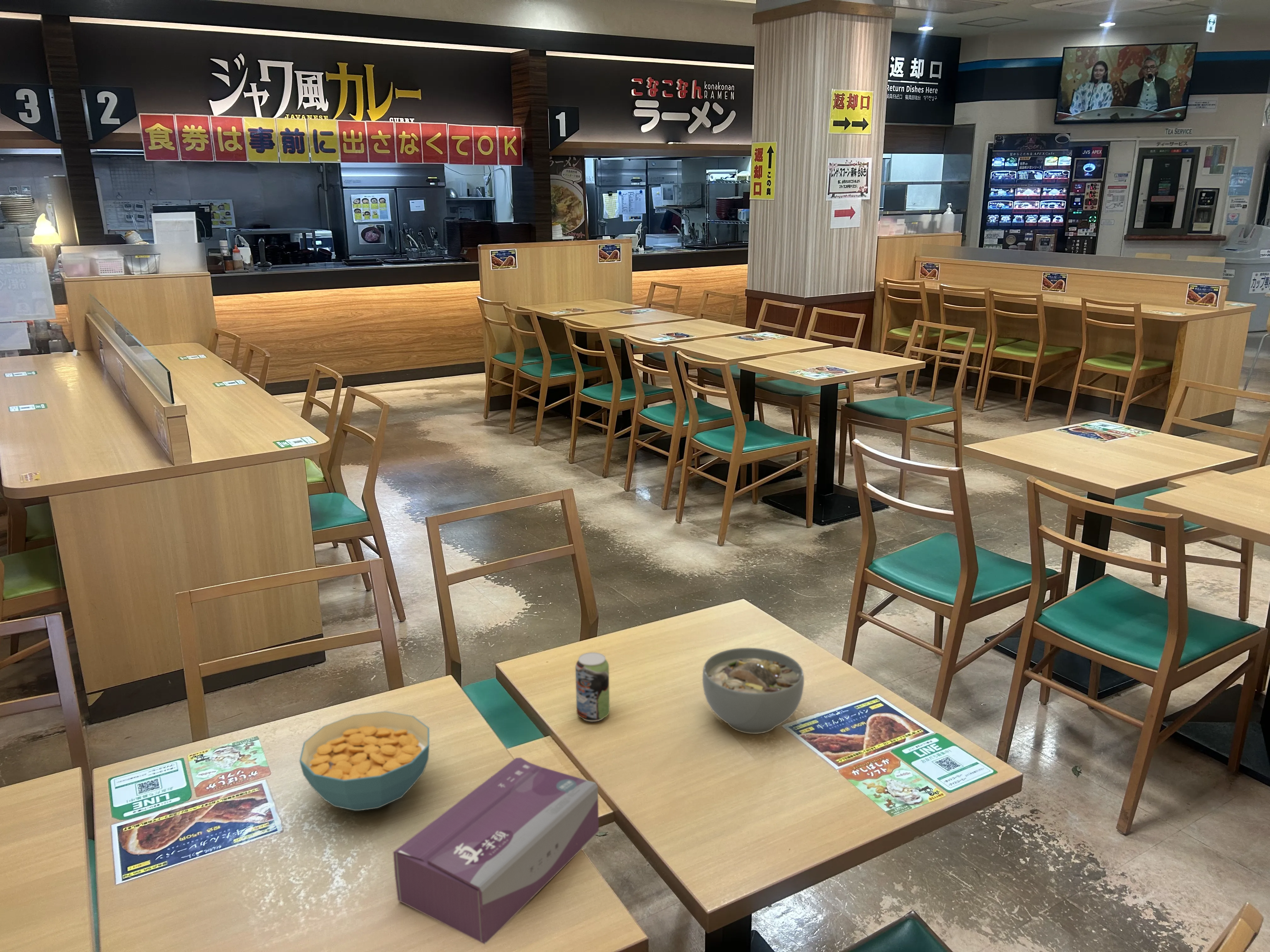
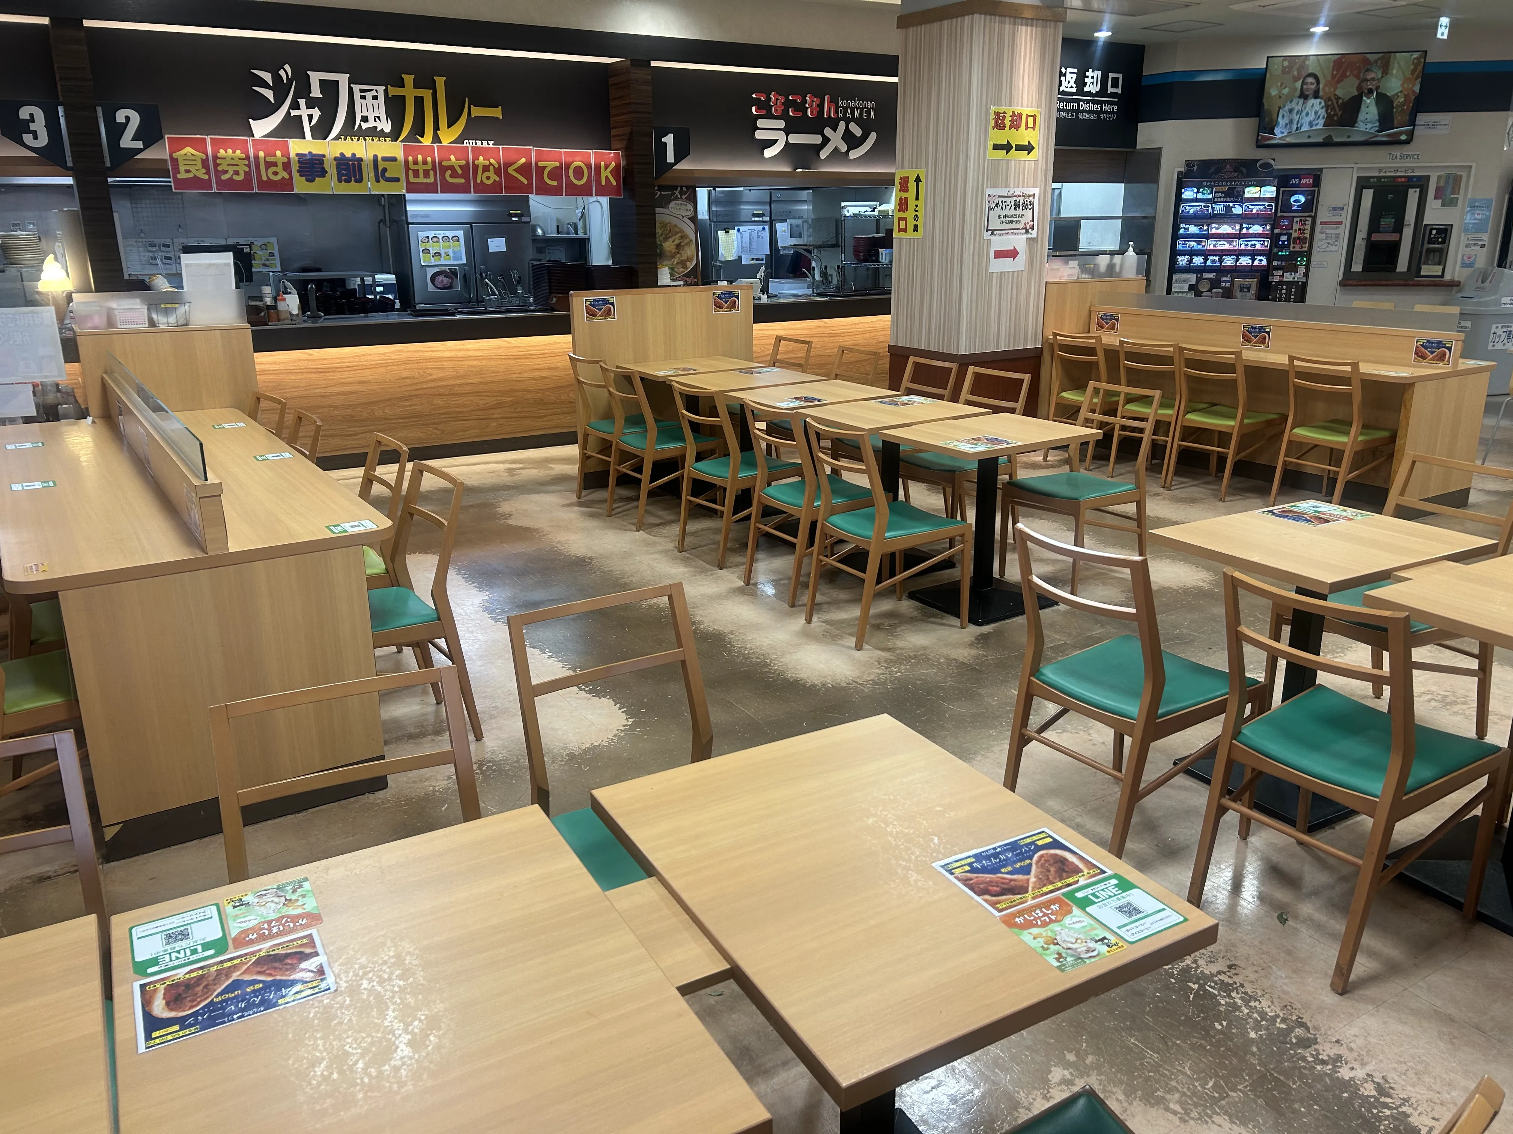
- beverage can [575,652,610,722]
- soup bowl [702,647,804,734]
- cereal bowl [299,711,430,811]
- tissue box [393,757,599,945]
